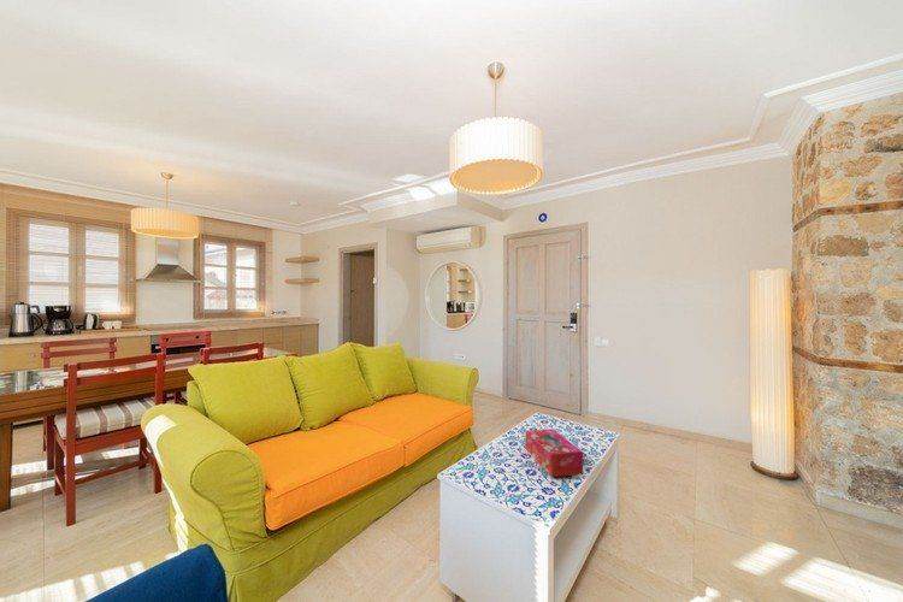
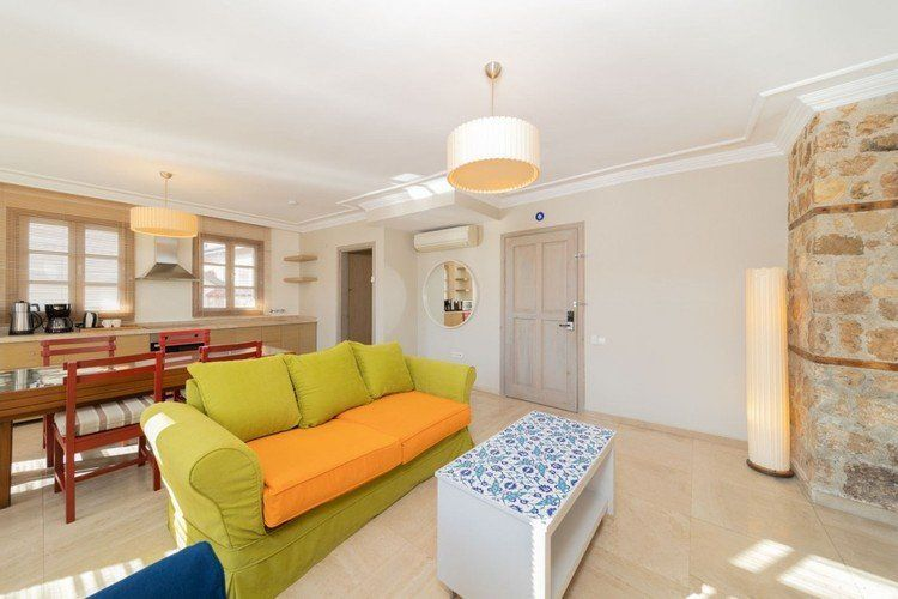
- tissue box [524,427,584,478]
